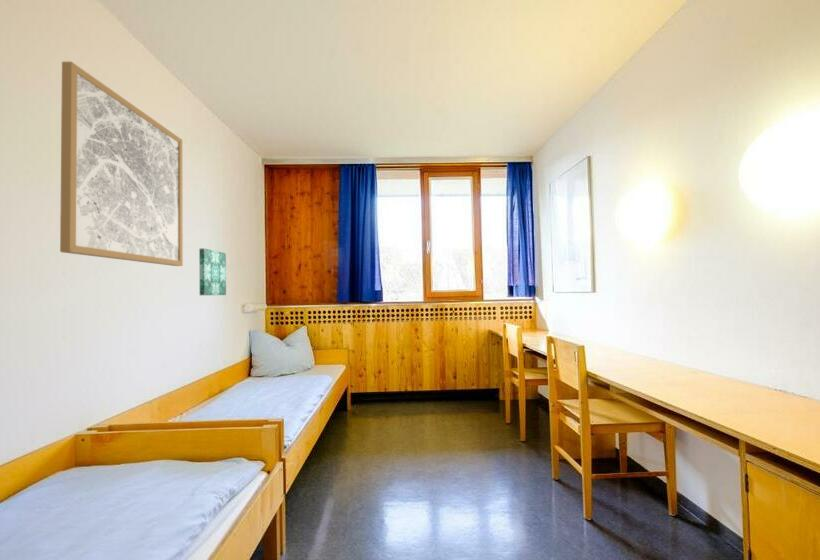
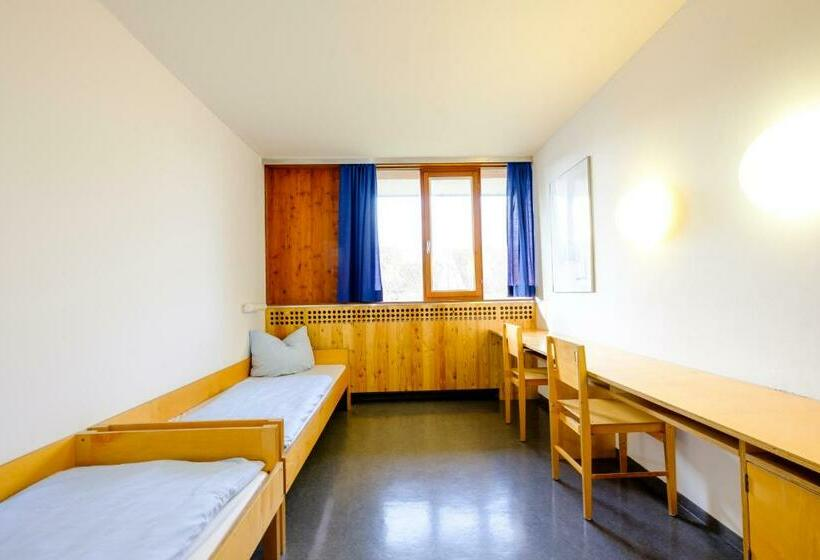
- wall art [59,61,184,267]
- wall art [198,247,227,296]
